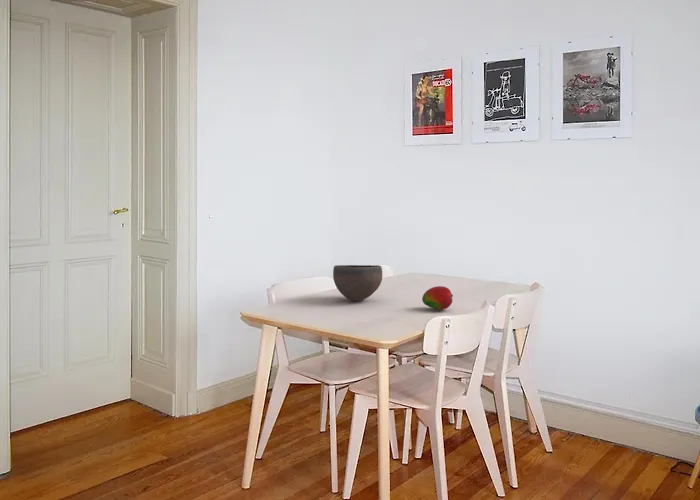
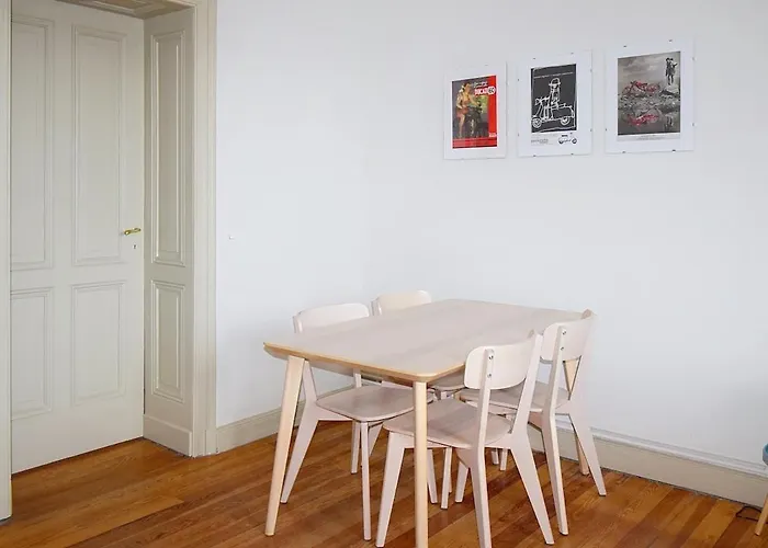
- bowl [332,264,383,302]
- fruit [421,285,454,311]
